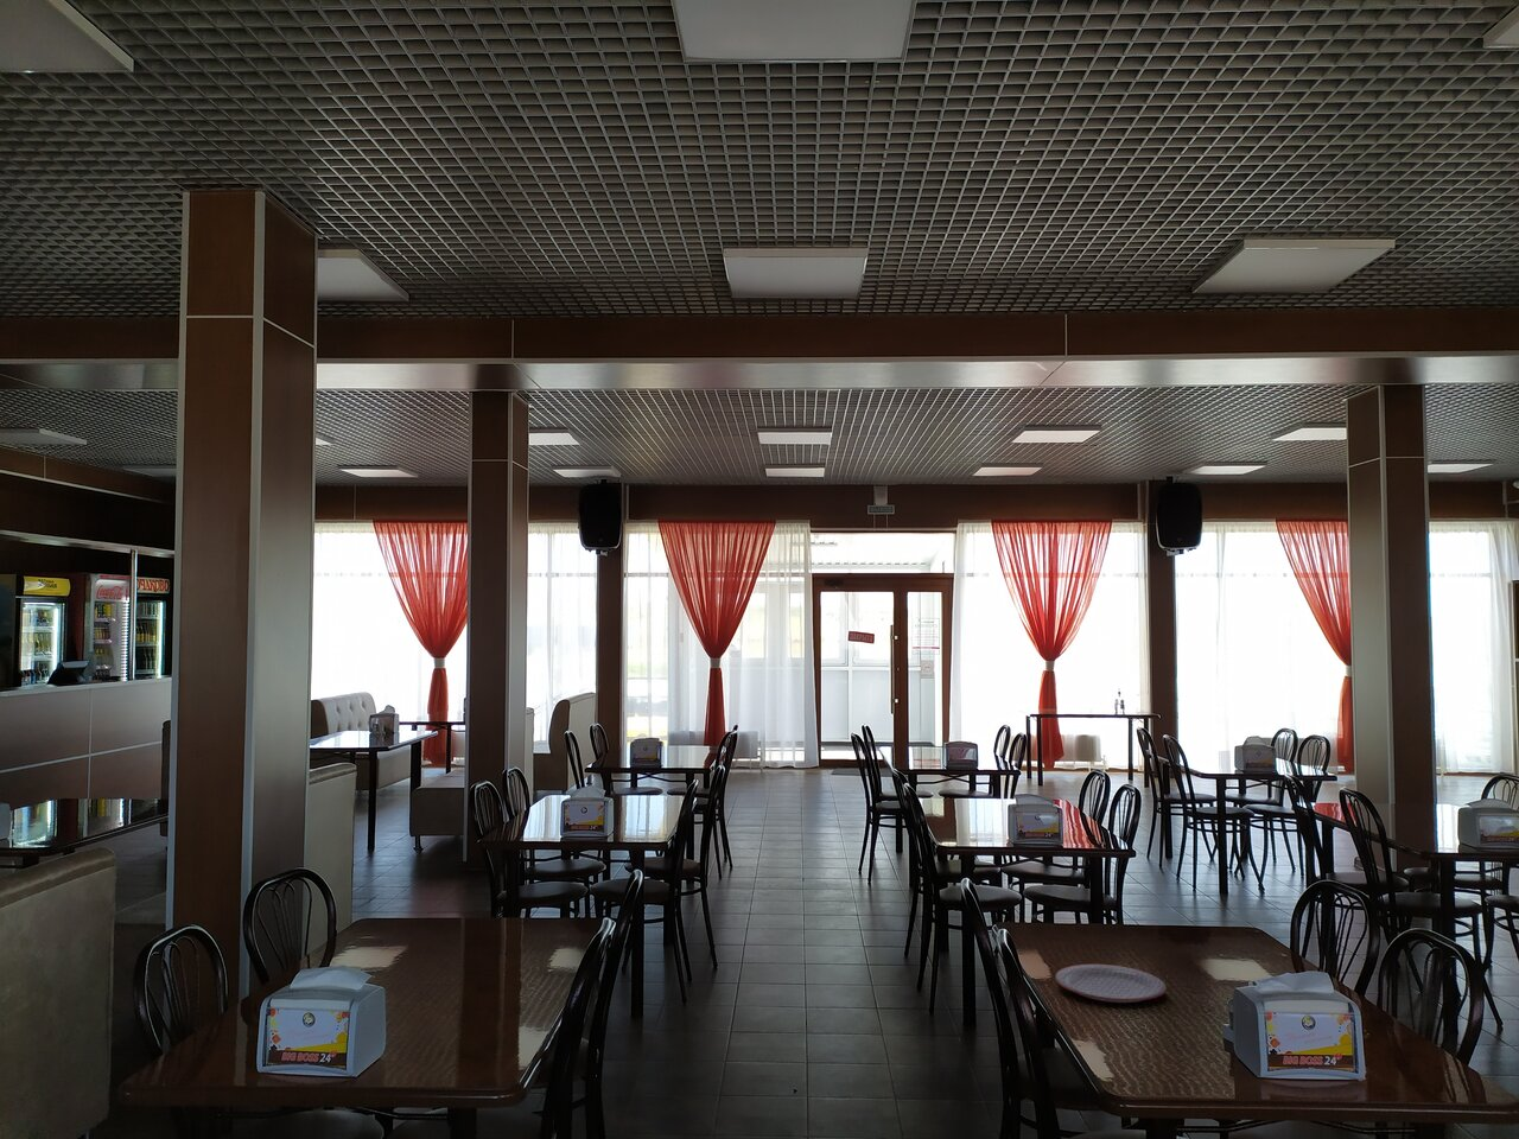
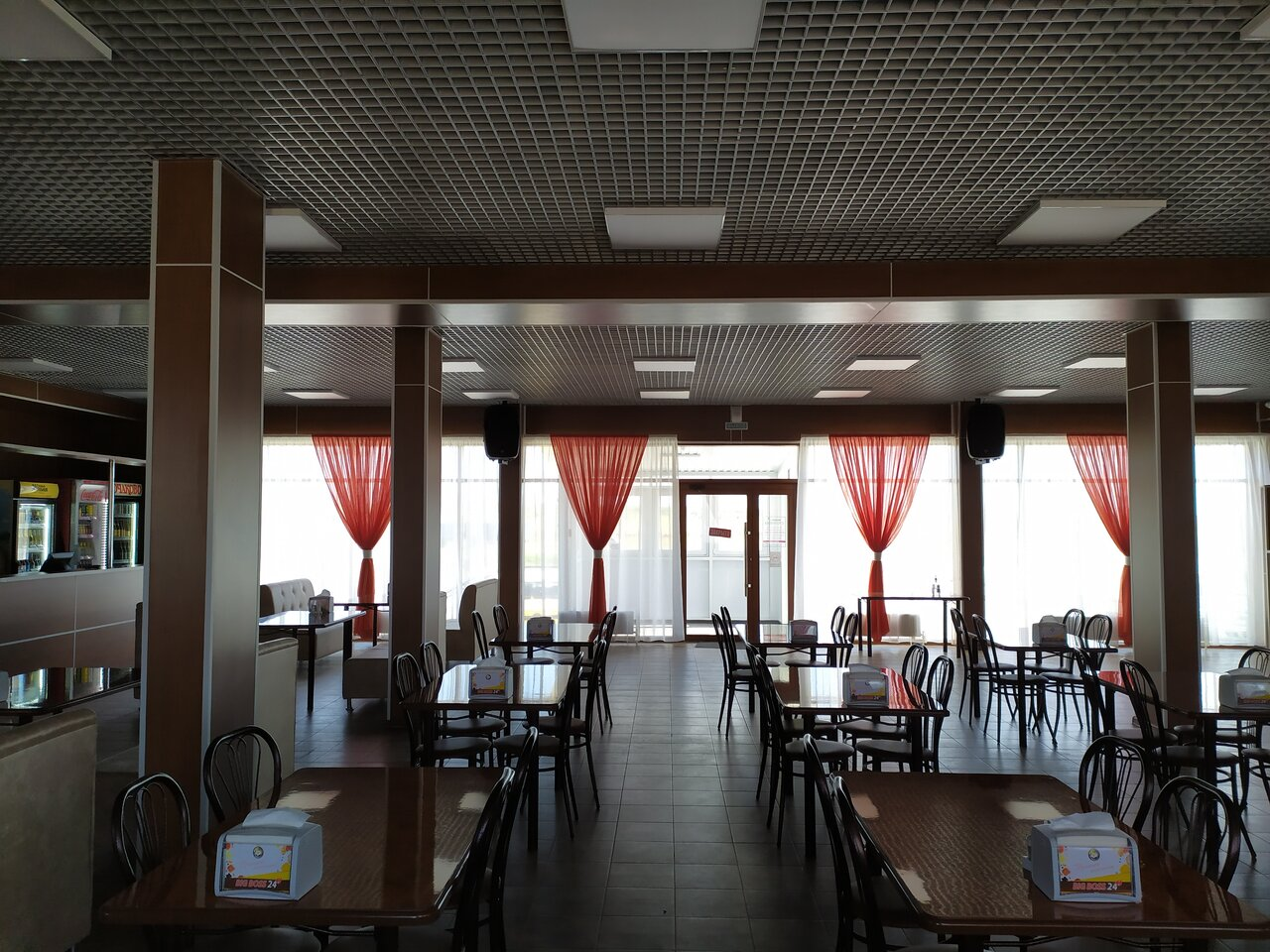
- plate [1054,963,1167,1004]
